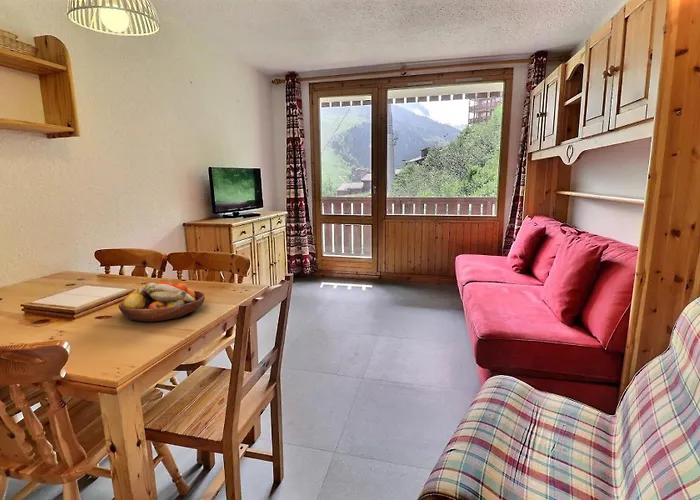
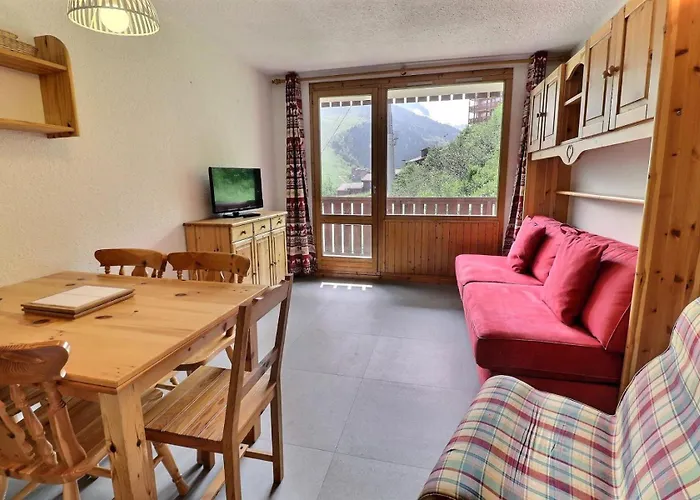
- fruit bowl [118,280,206,323]
